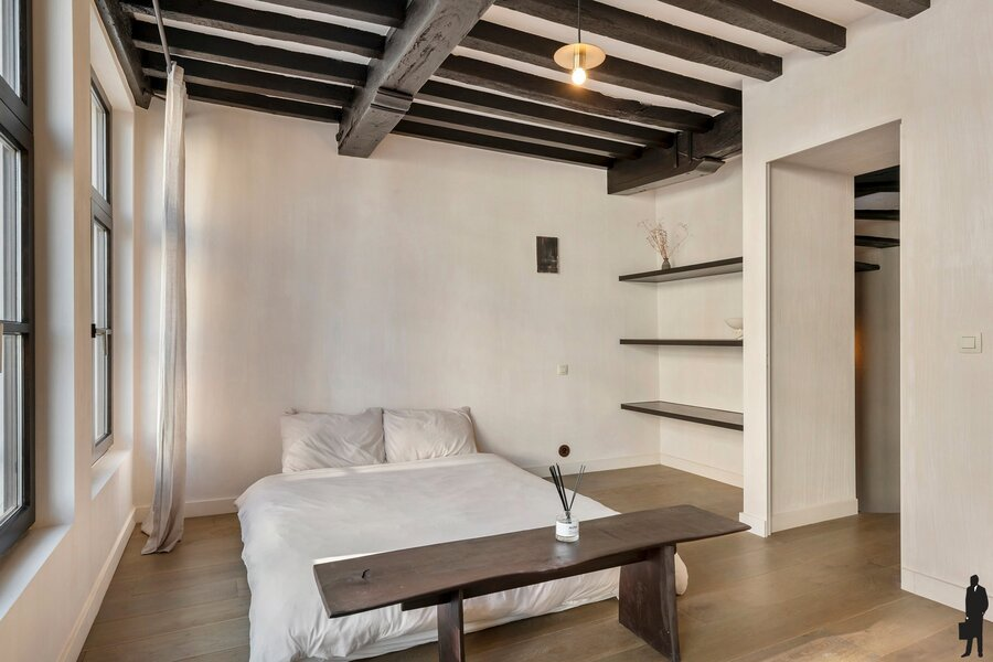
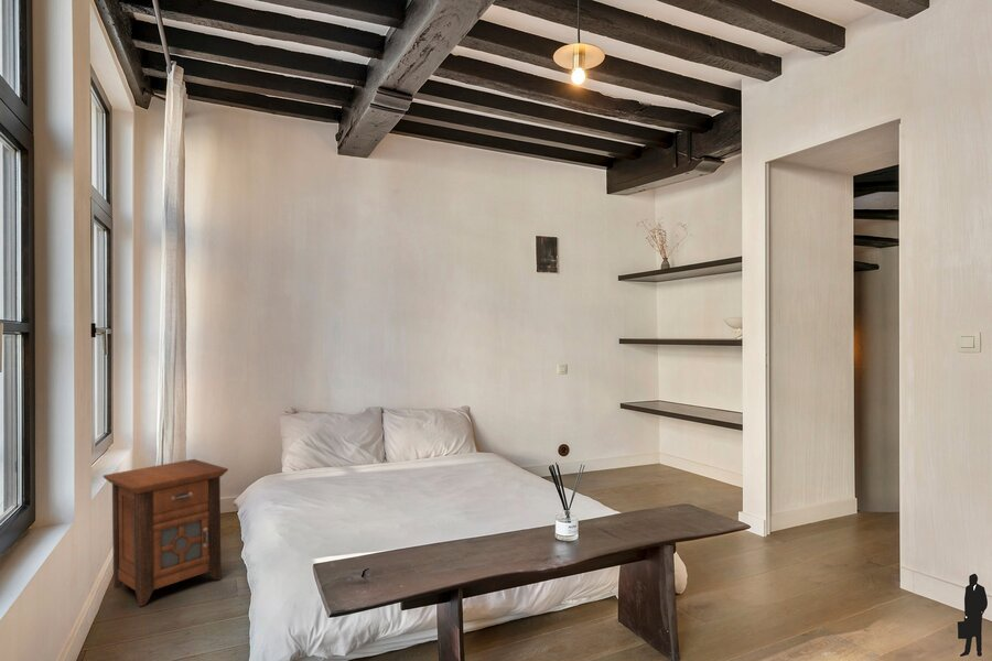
+ nightstand [103,458,229,608]
